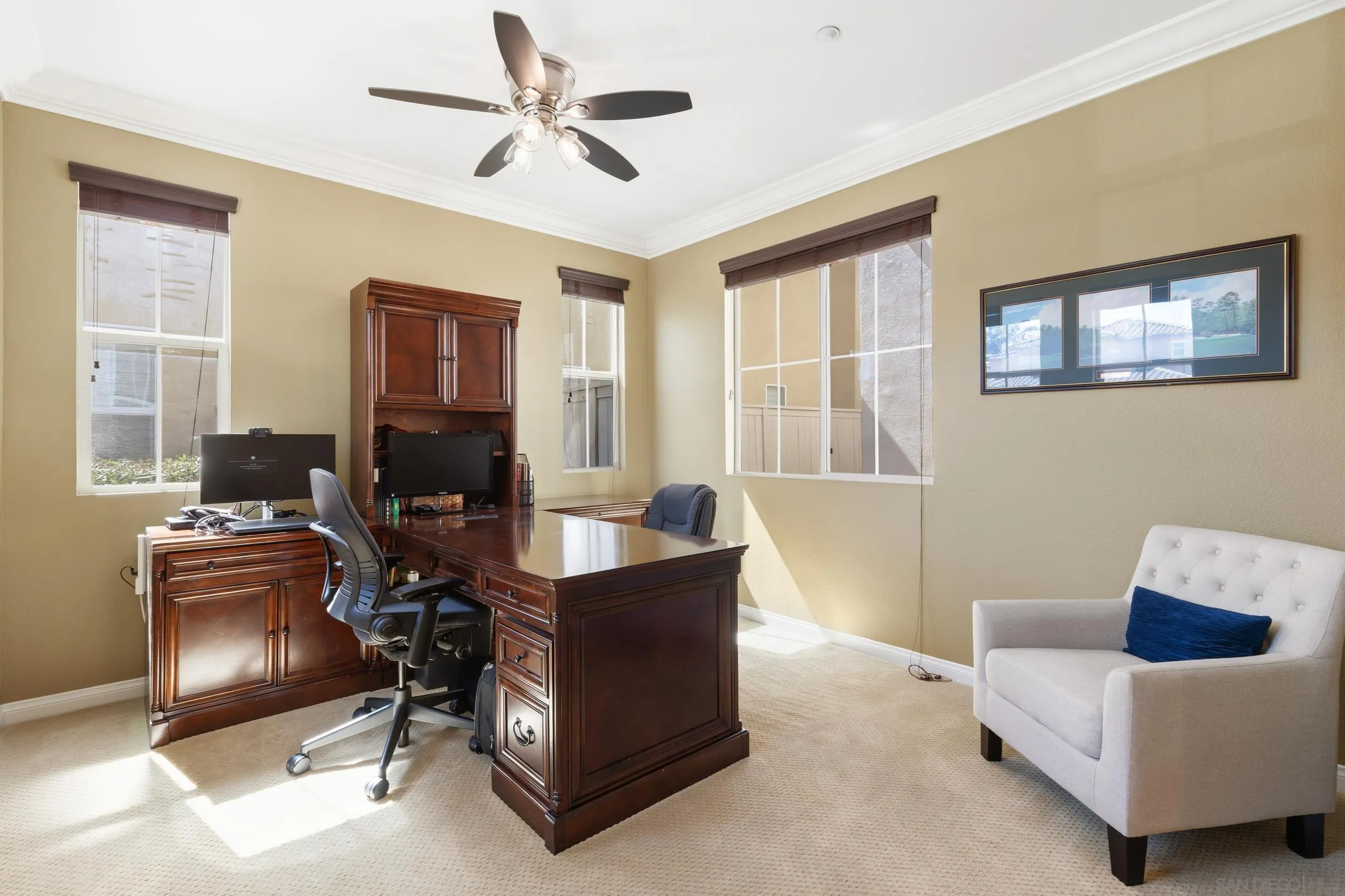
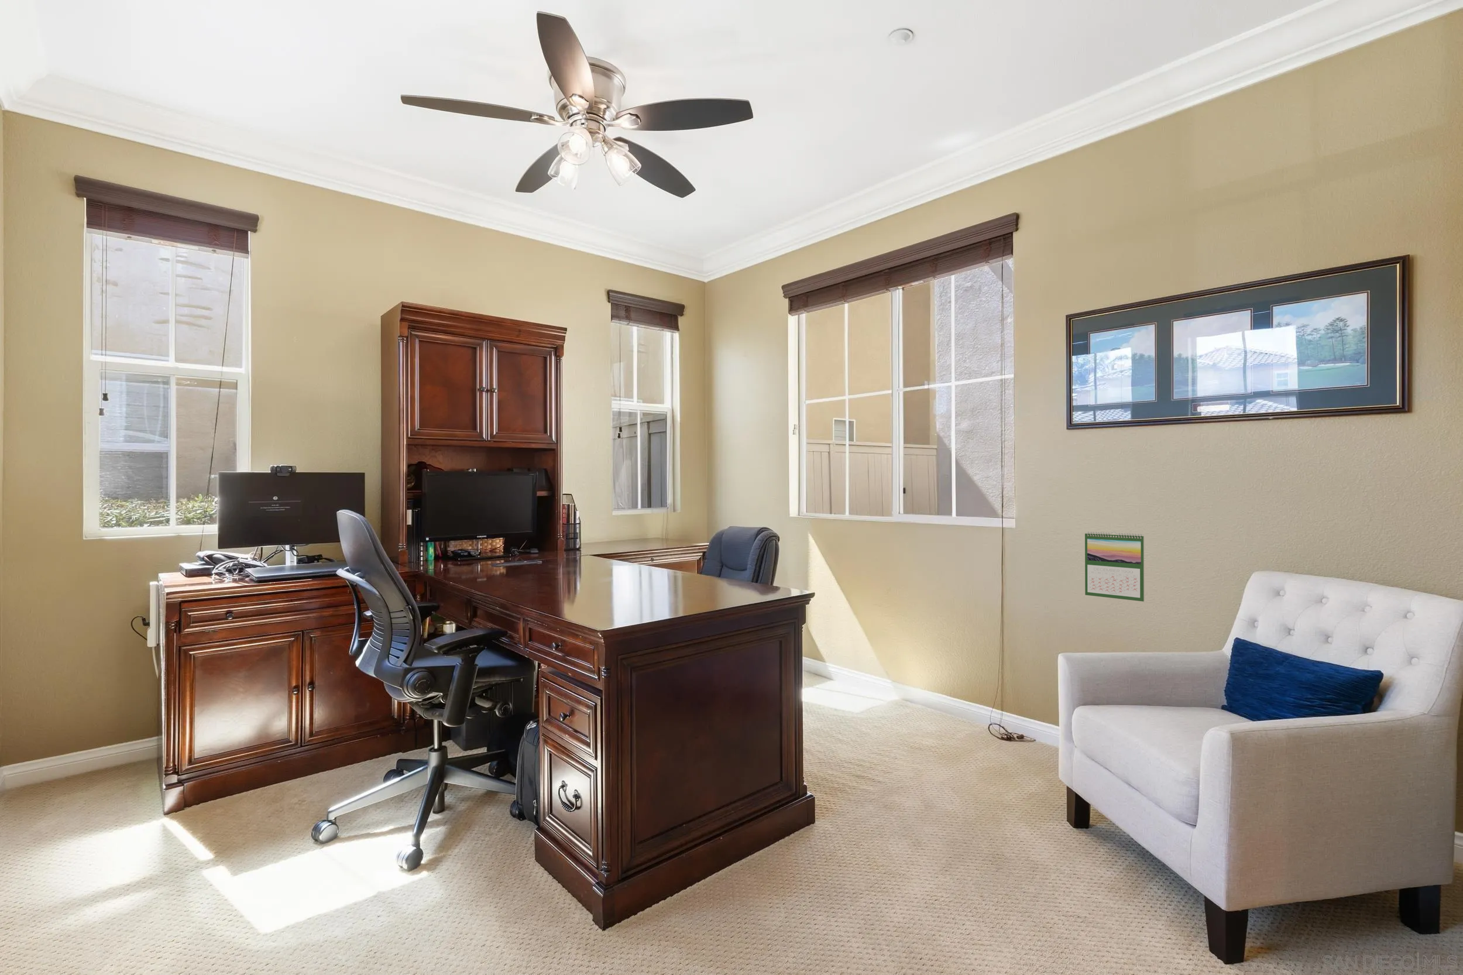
+ calendar [1084,531,1144,602]
